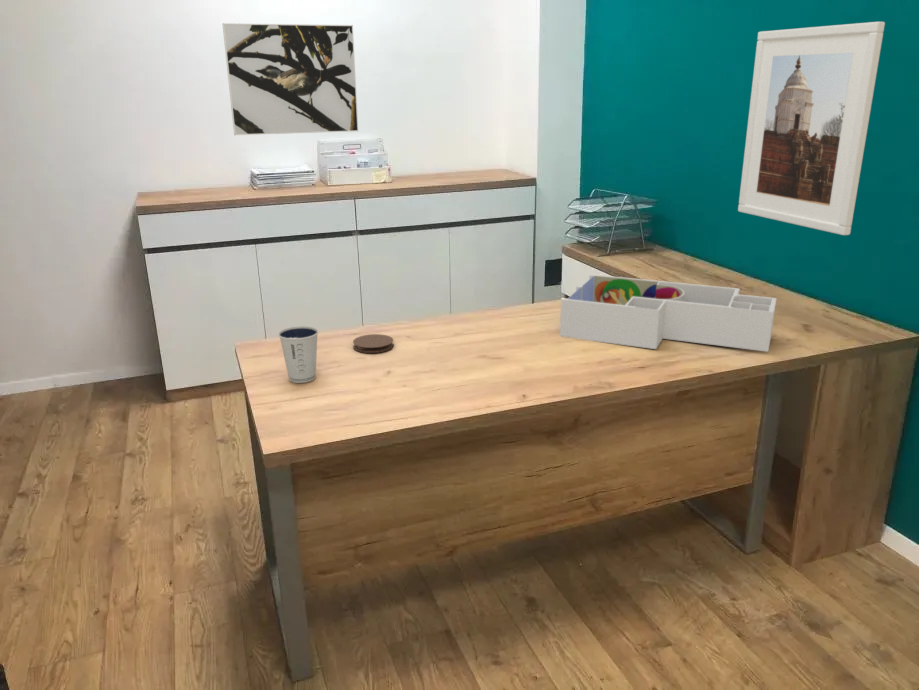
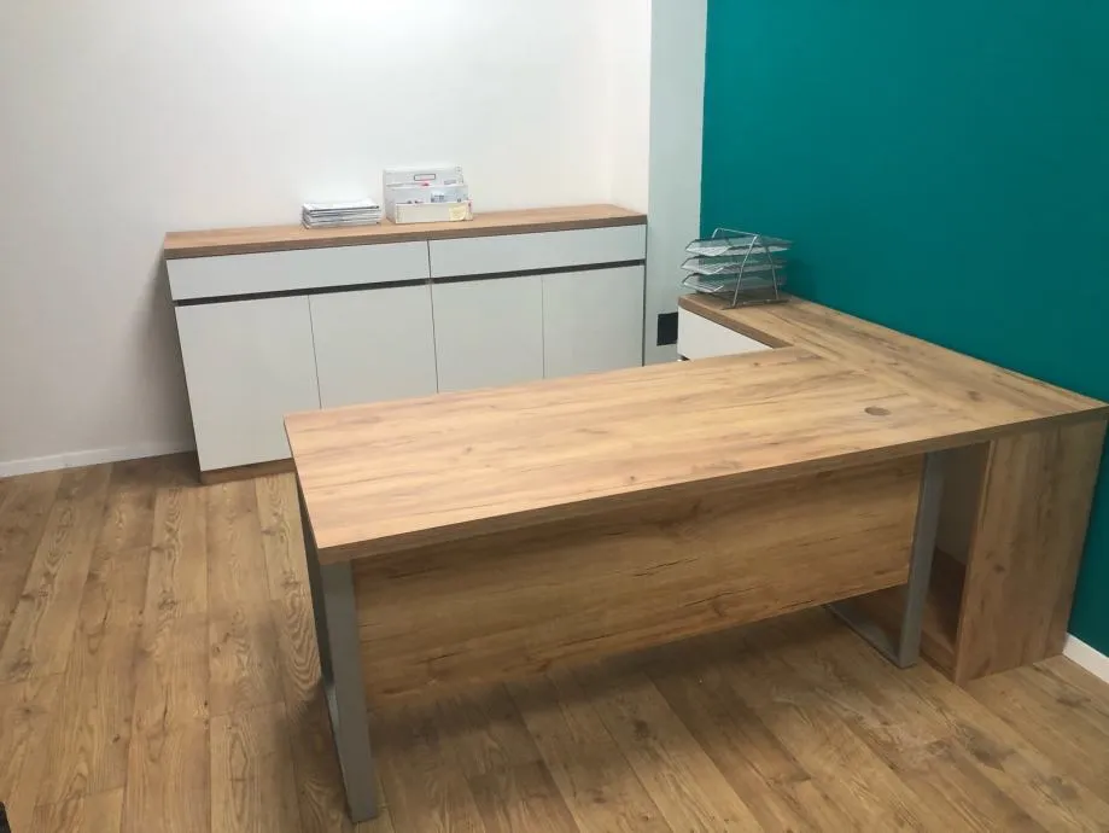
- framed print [737,21,886,236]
- dixie cup [278,325,319,384]
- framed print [222,22,359,136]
- coaster [352,333,395,354]
- desk organizer [559,273,777,353]
